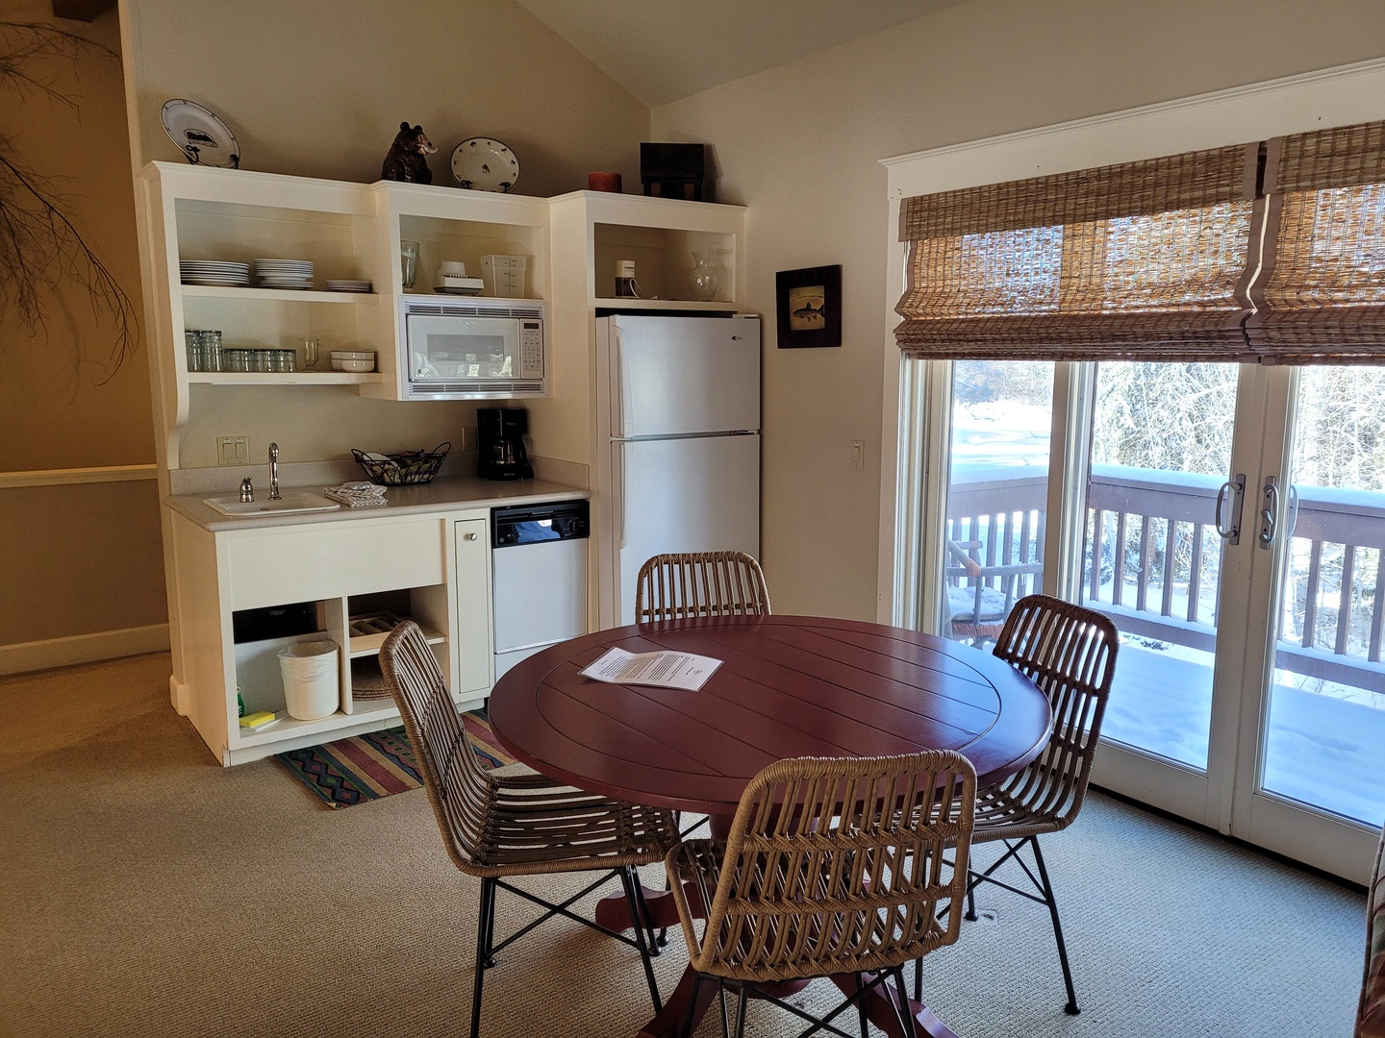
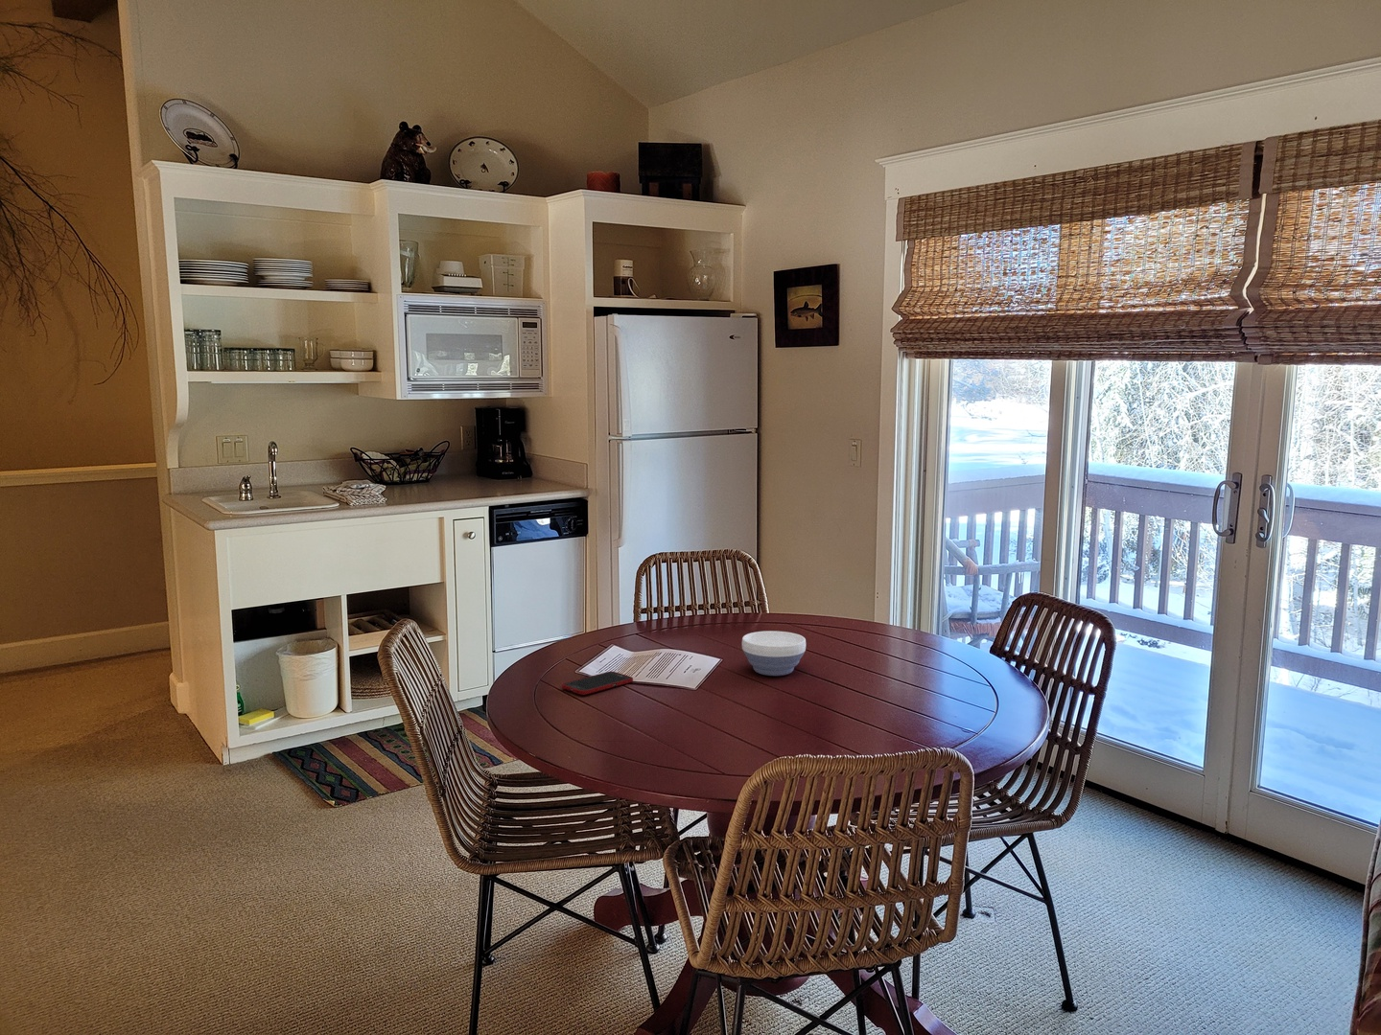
+ bowl [742,629,807,676]
+ cell phone [561,671,634,696]
